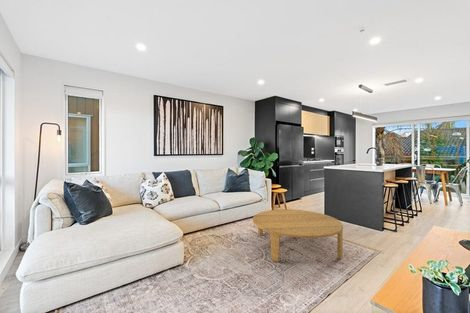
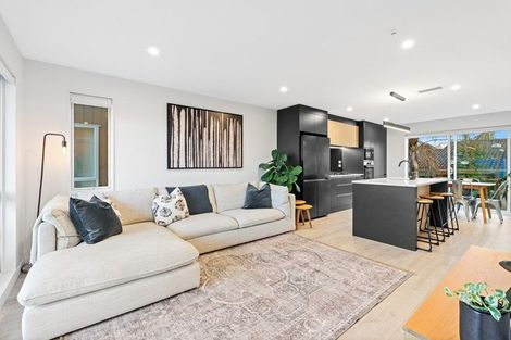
- coffee table [252,208,344,263]
